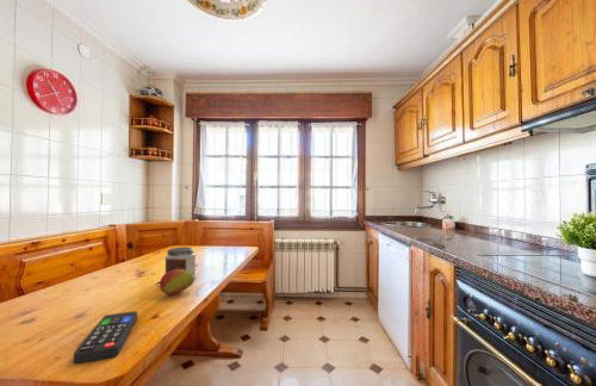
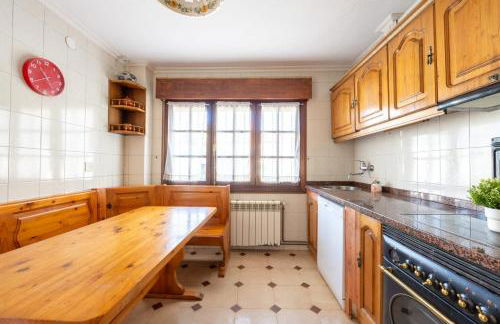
- fruit [156,269,195,297]
- jar [163,245,197,280]
- remote control [73,310,138,365]
